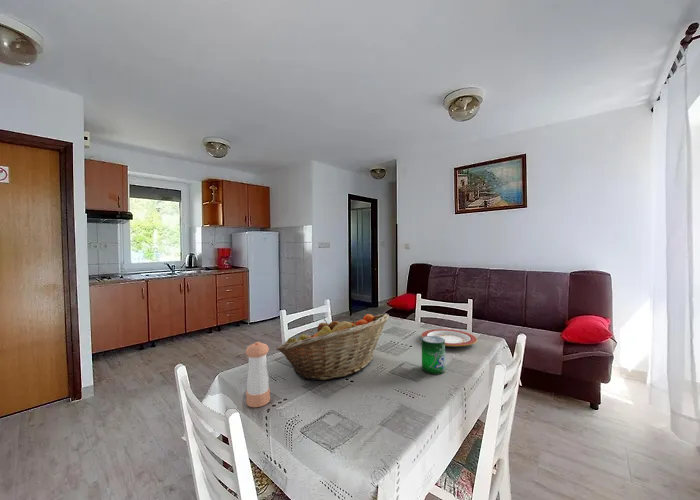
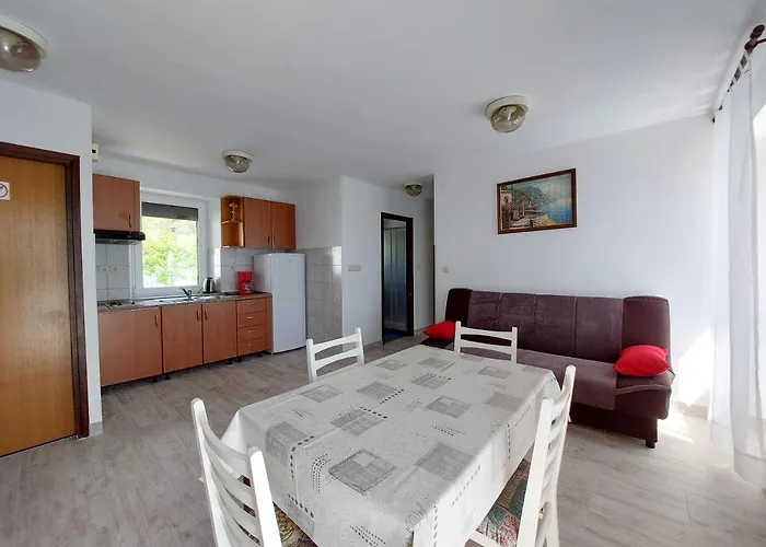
- plate [421,328,478,348]
- fruit basket [275,313,390,381]
- beverage can [421,336,446,375]
- pepper shaker [245,341,271,408]
